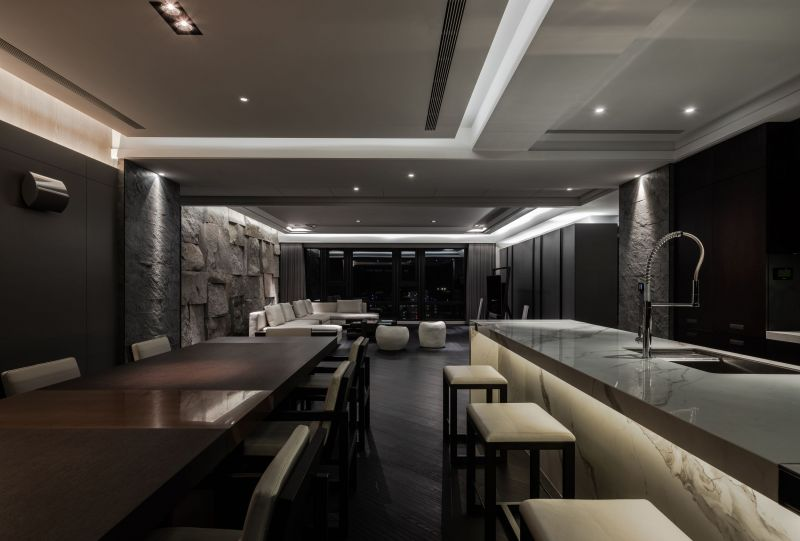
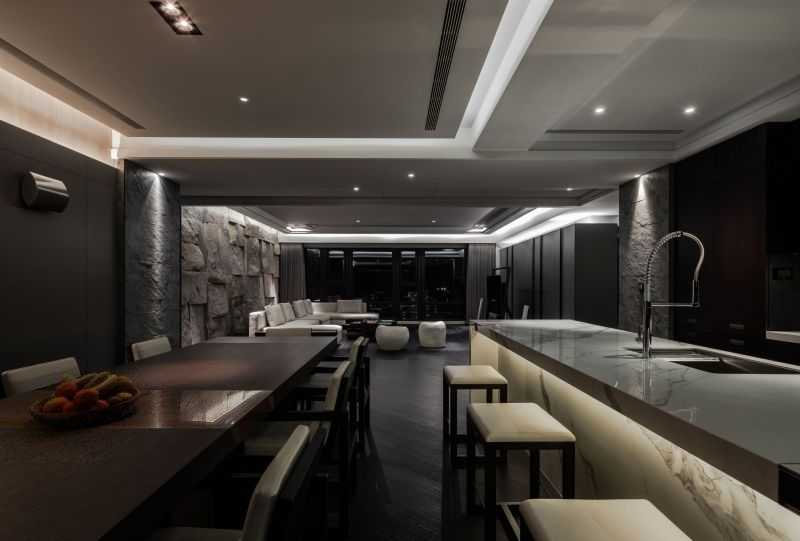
+ fruit bowl [28,370,142,427]
